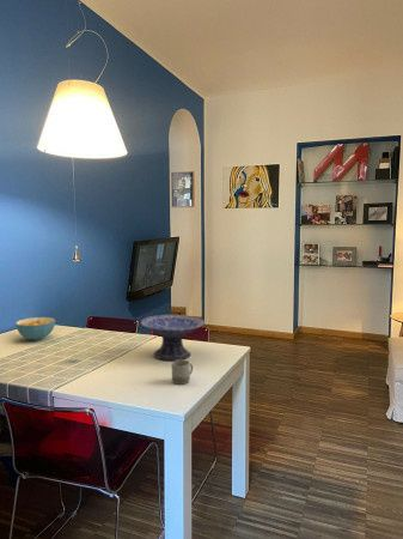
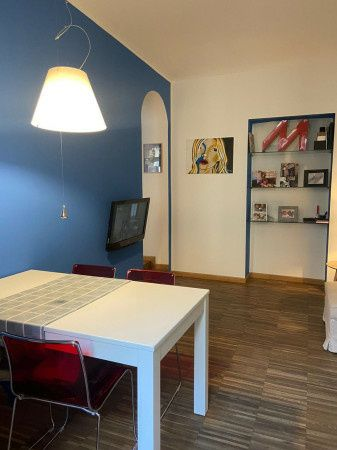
- cup [171,359,194,386]
- cereal bowl [14,316,56,341]
- decorative bowl [140,314,206,362]
